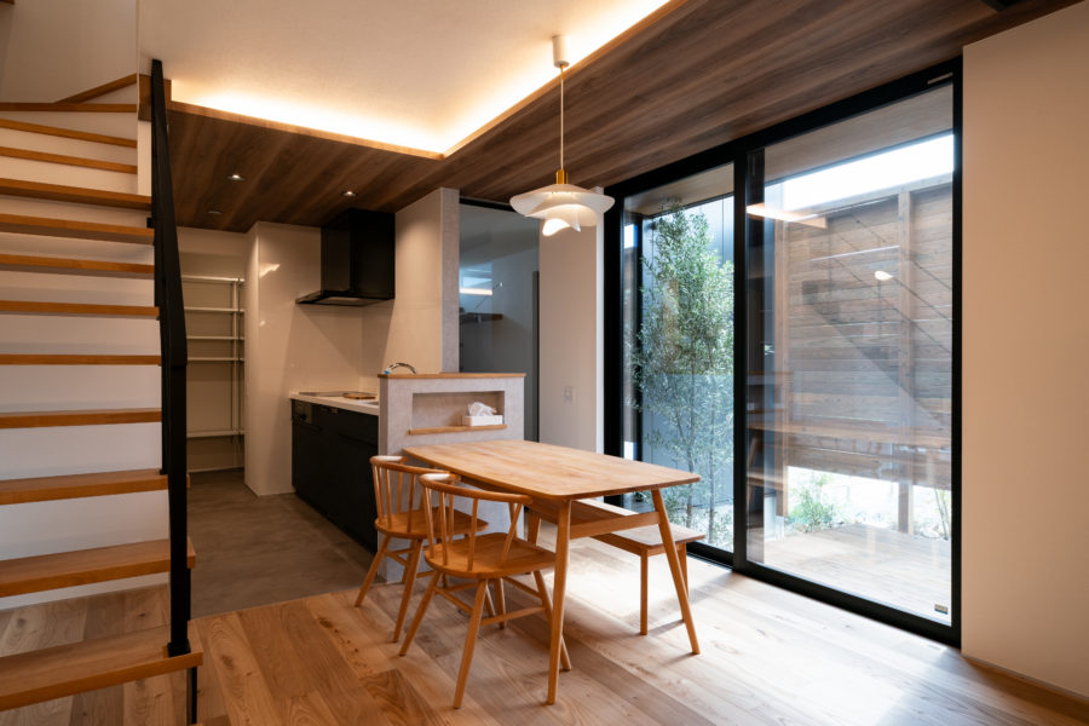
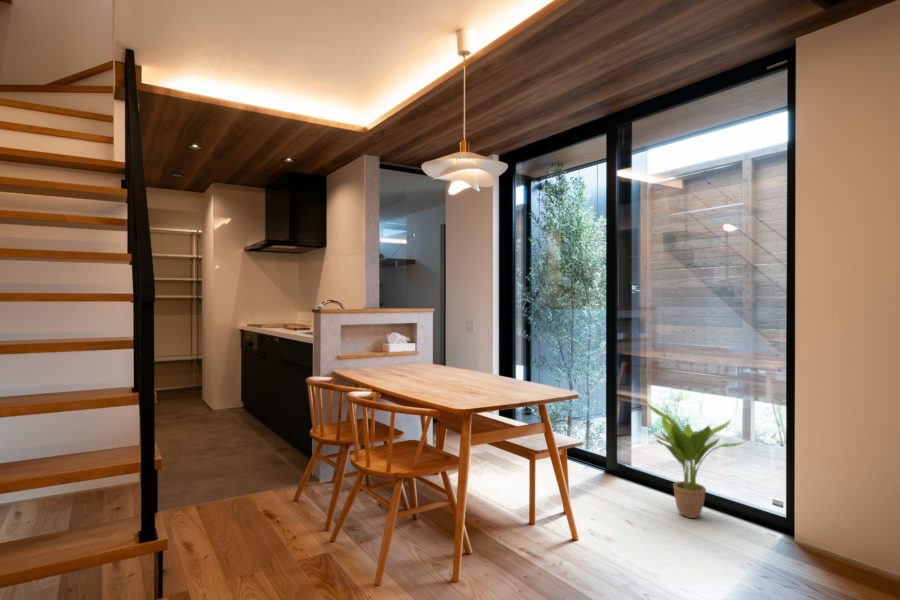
+ potted plant [644,400,748,519]
